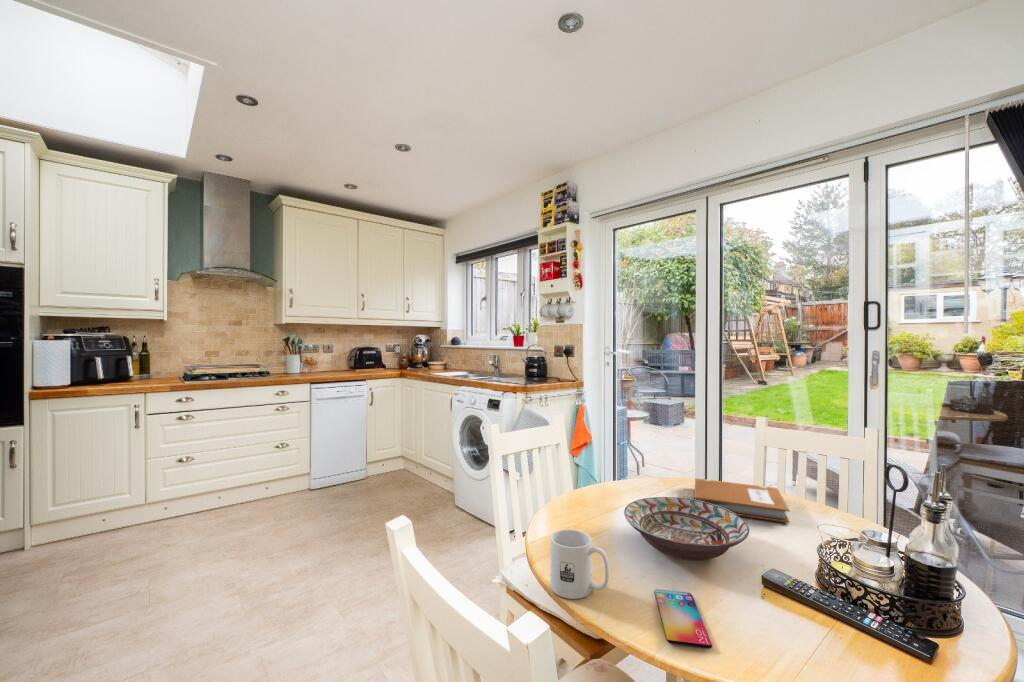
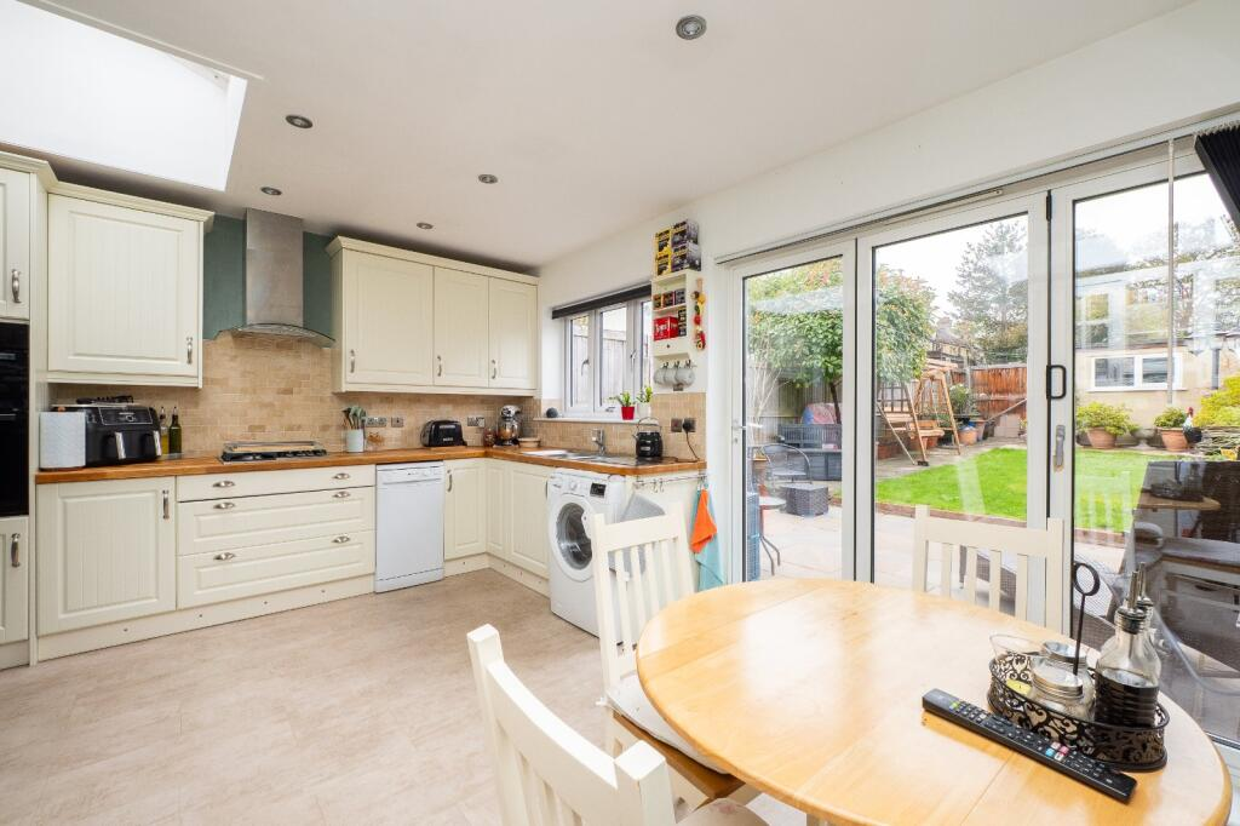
- notebook [693,477,791,524]
- decorative bowl [623,496,750,562]
- smartphone [653,588,713,649]
- mug [549,528,610,600]
